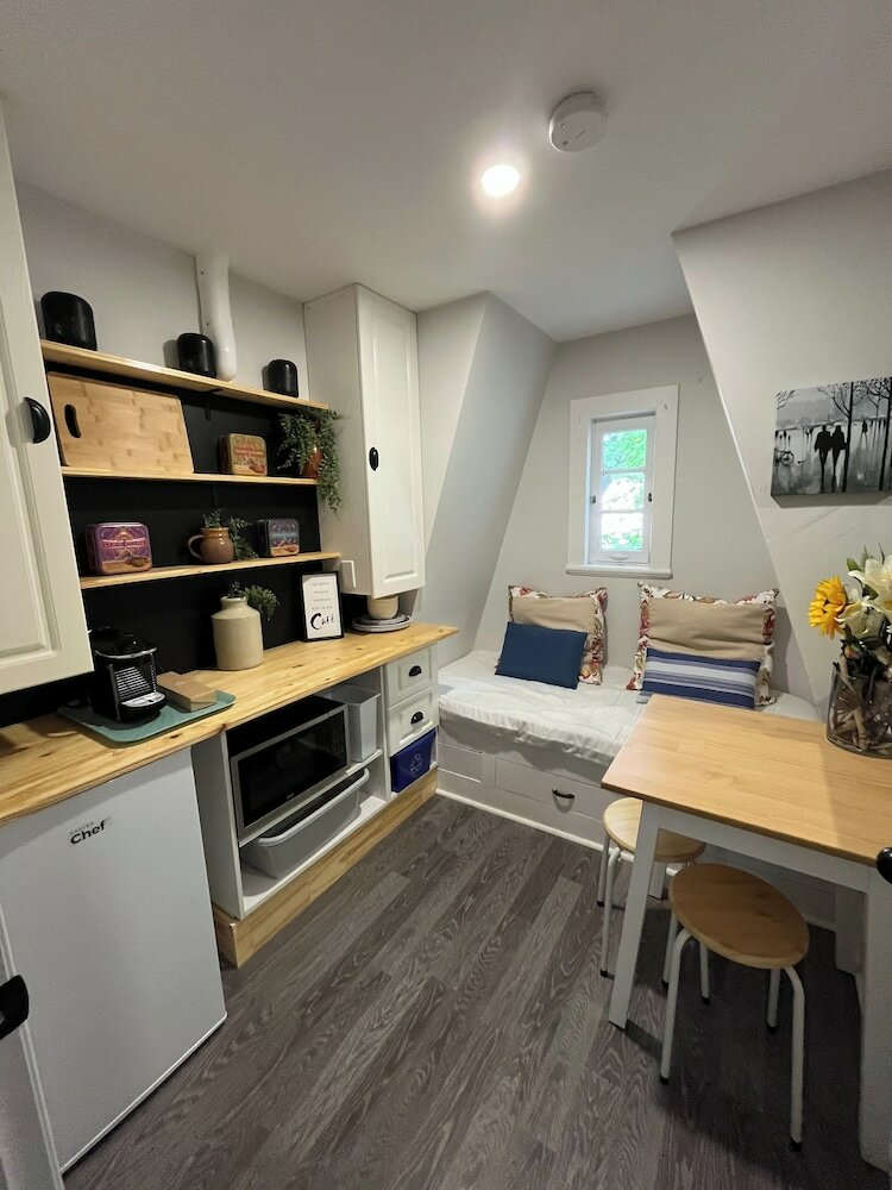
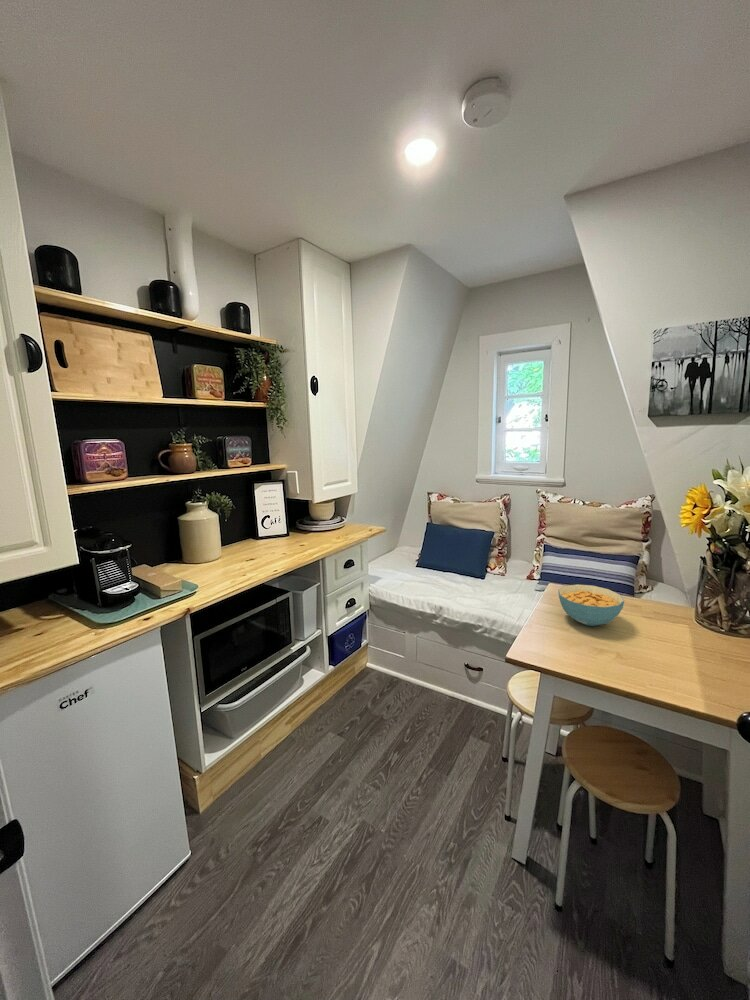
+ cereal bowl [557,583,625,627]
